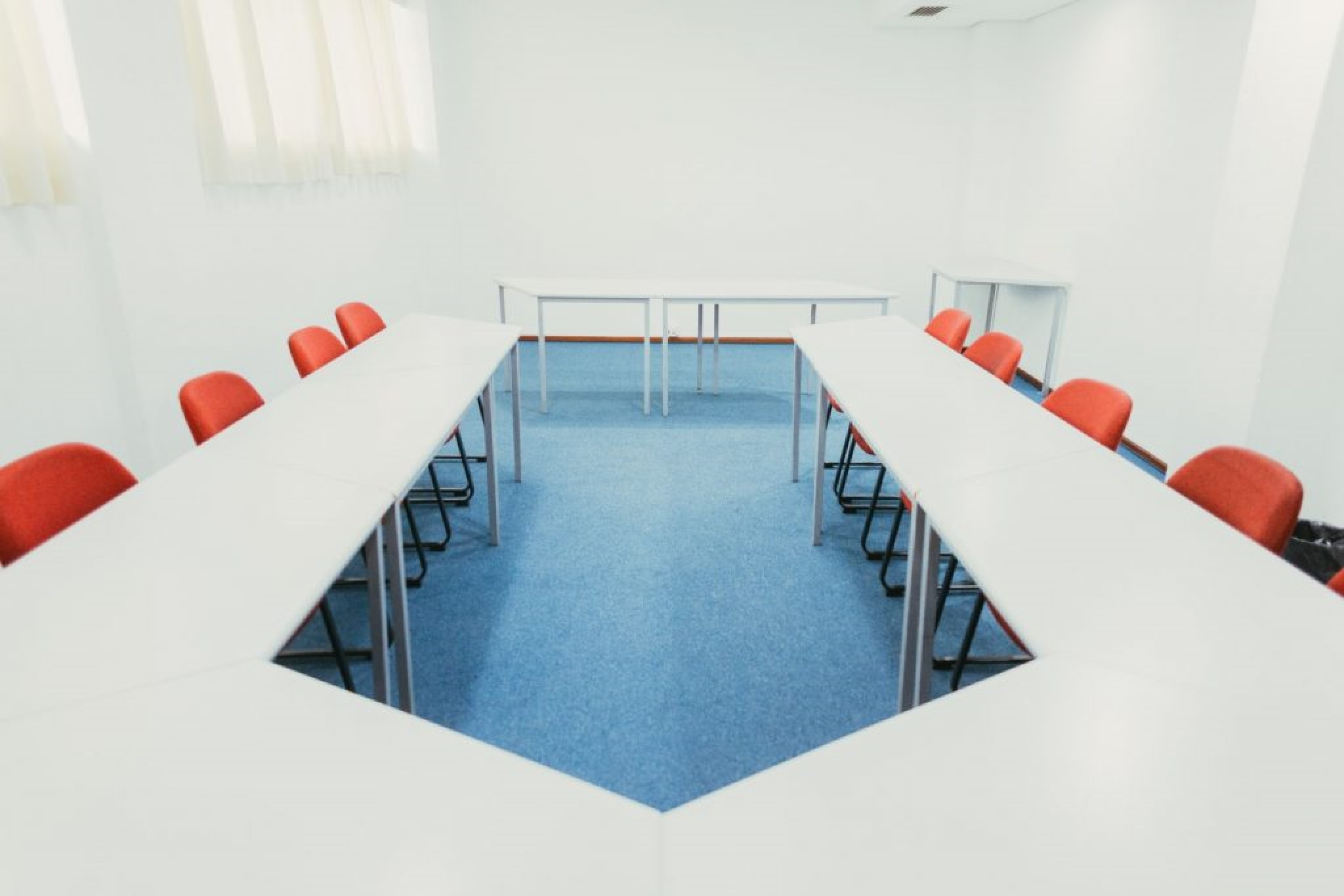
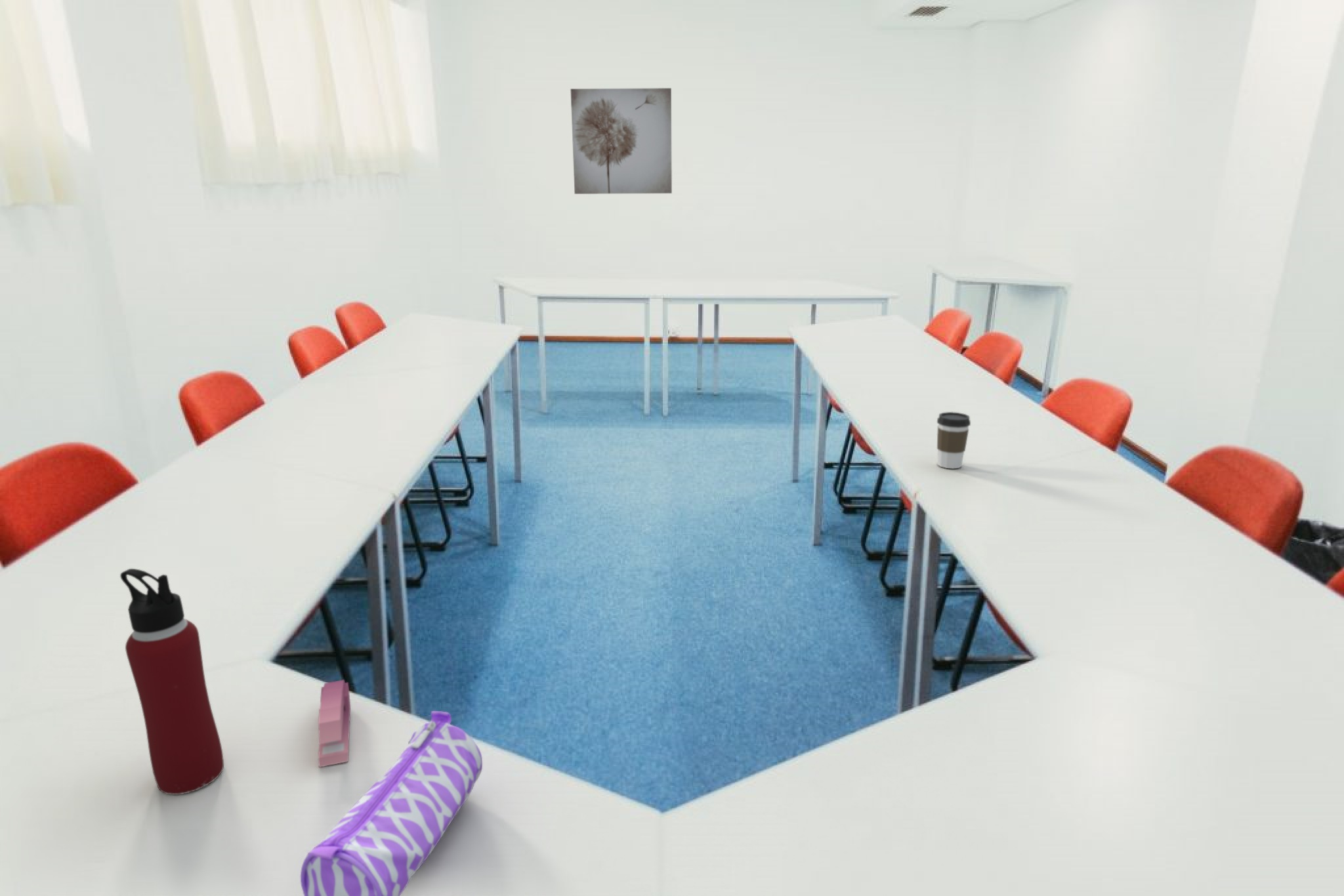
+ pencil case [300,710,483,896]
+ coffee cup [936,411,971,469]
+ stapler [318,680,351,768]
+ water bottle [119,568,224,795]
+ wall art [570,87,673,195]
